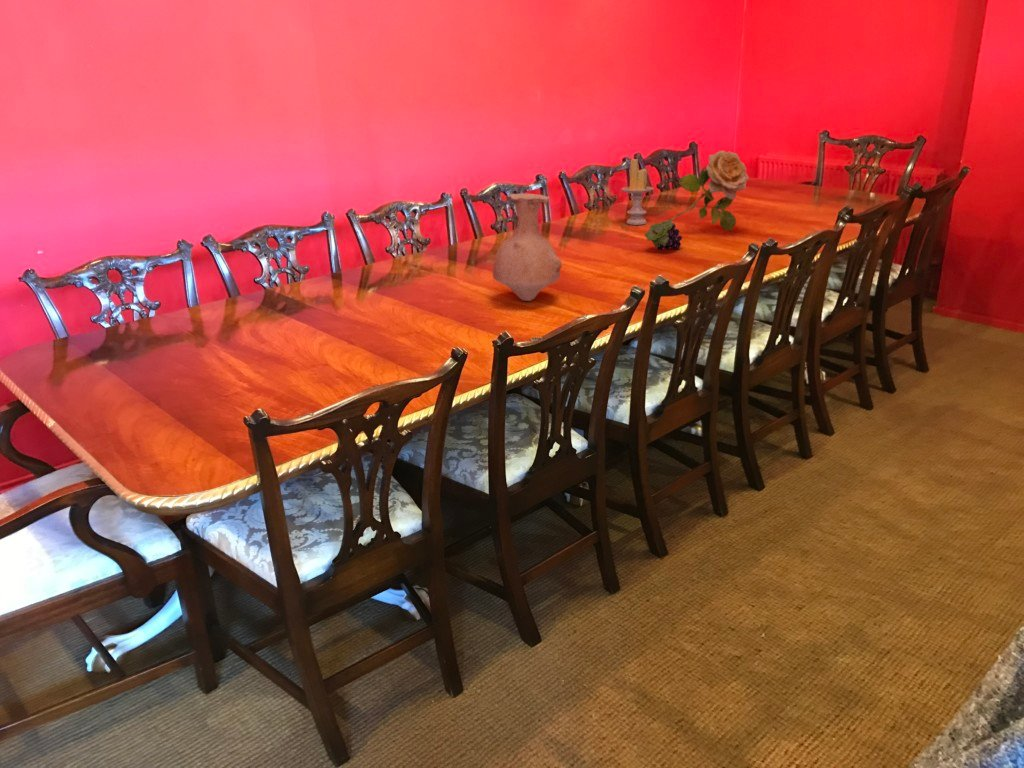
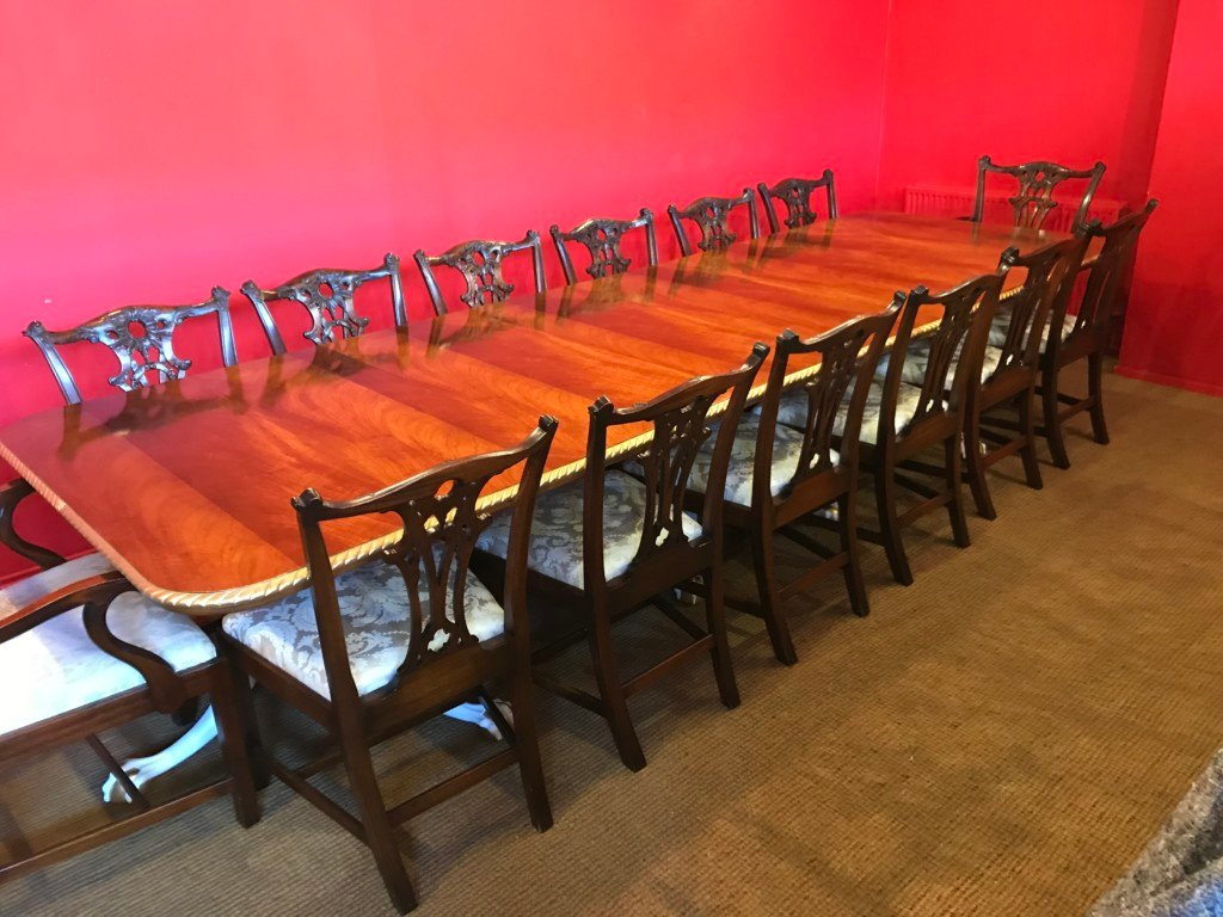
- candle [620,158,655,226]
- vase [492,193,563,302]
- flower [671,150,750,232]
- fruit [644,218,683,252]
